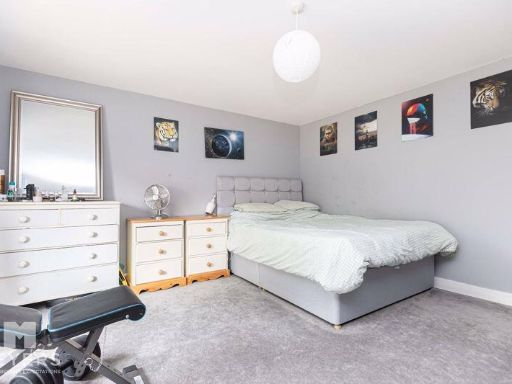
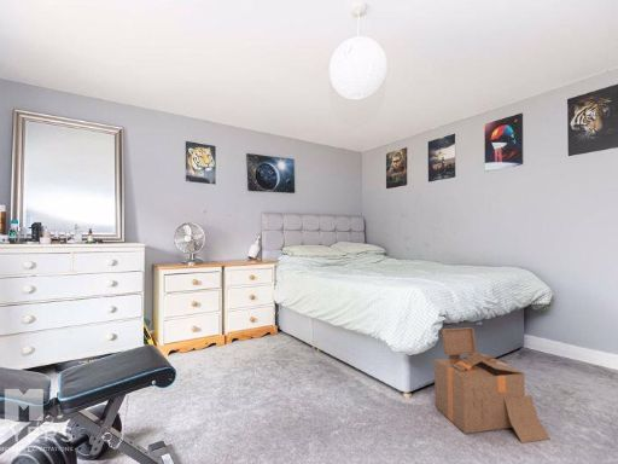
+ cardboard box [433,326,552,443]
